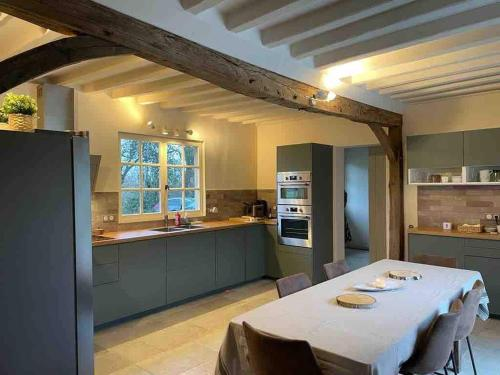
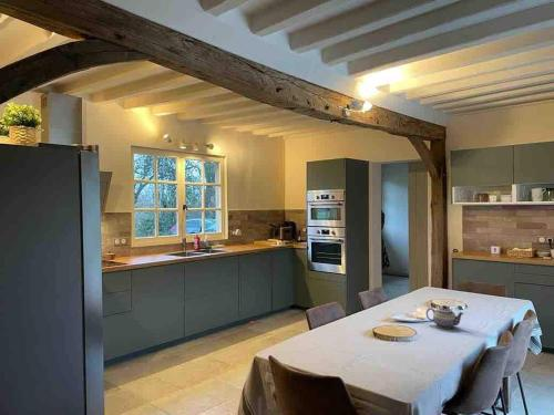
+ teapot [425,304,465,330]
